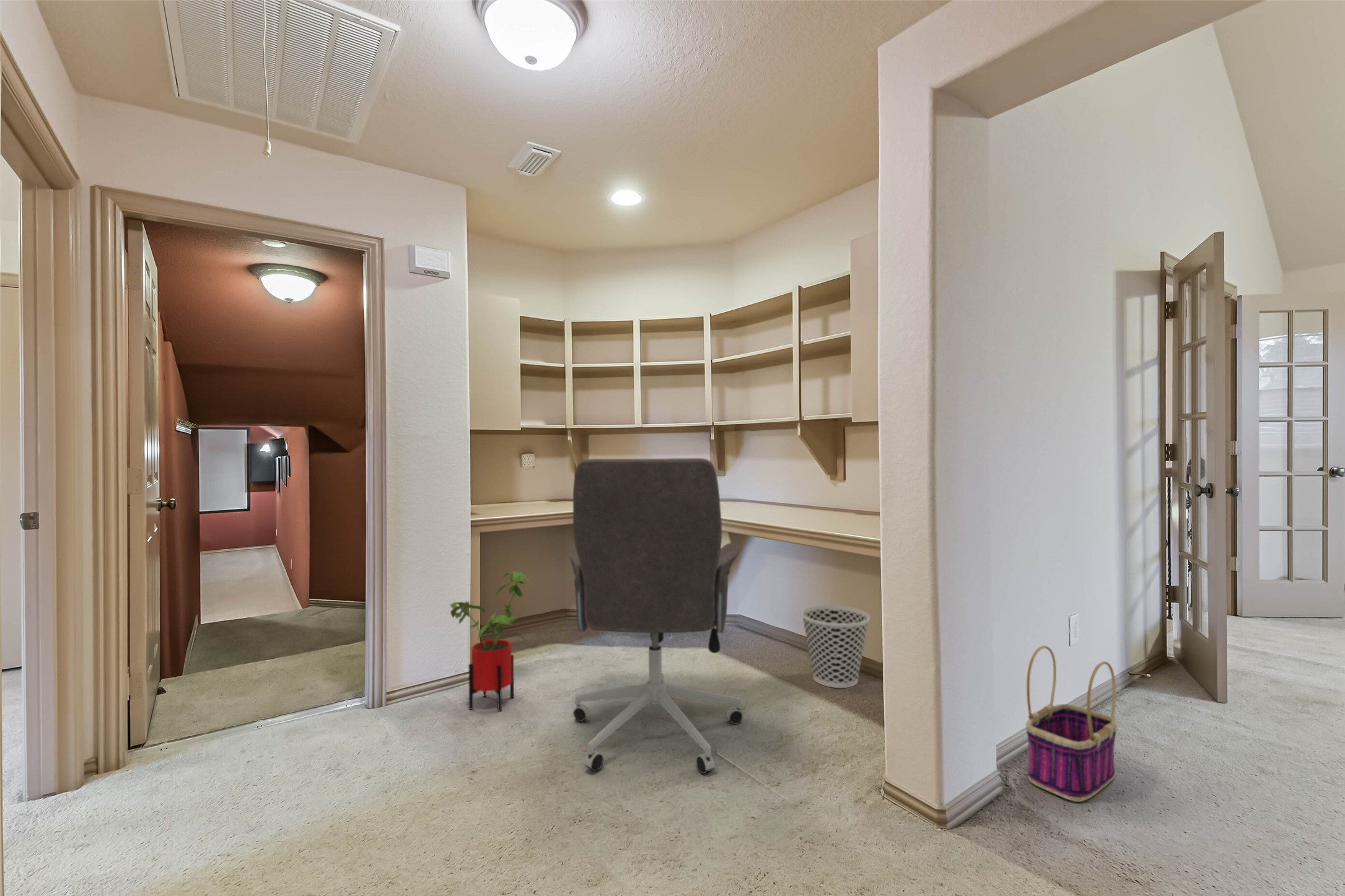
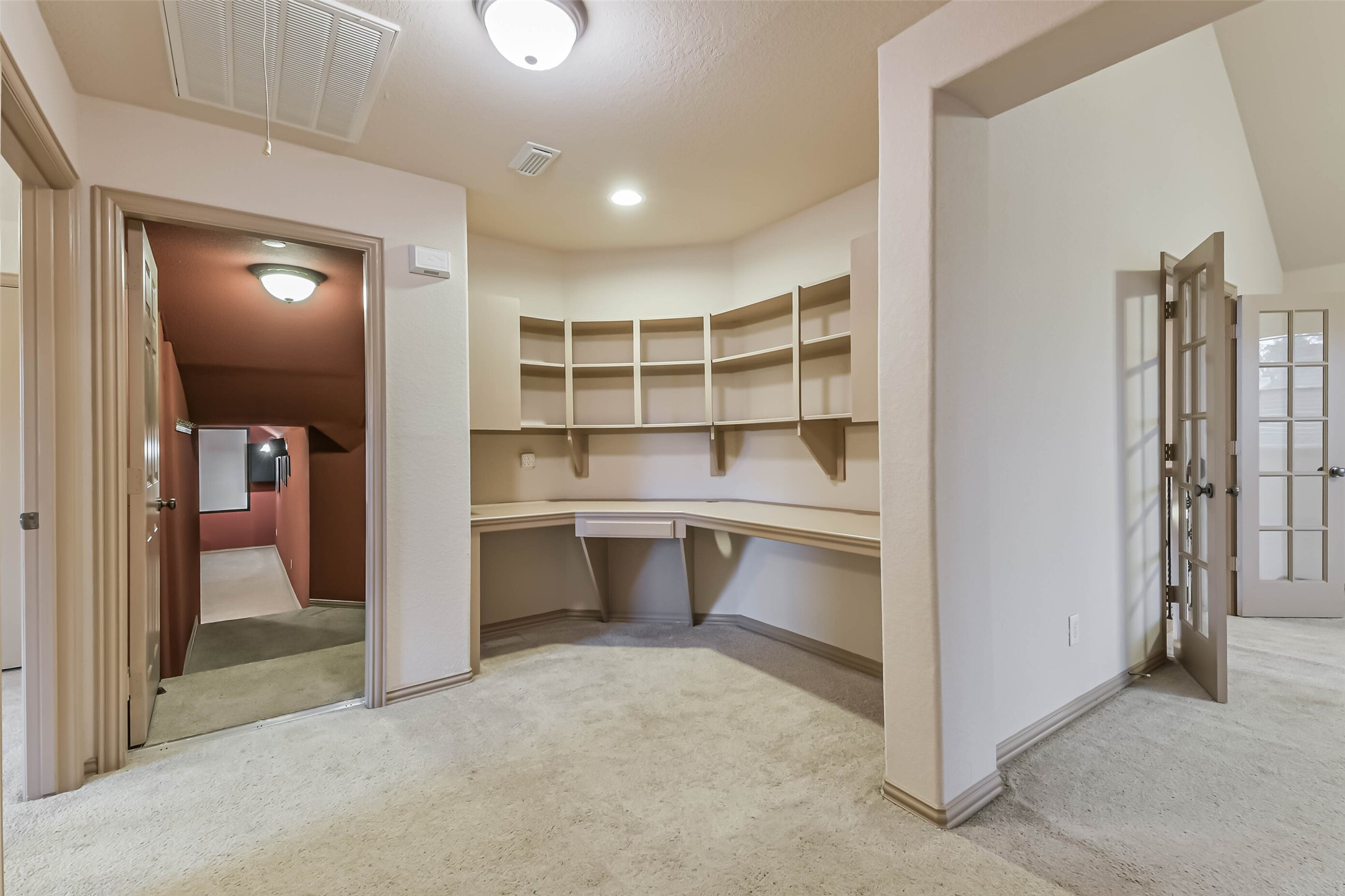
- basket [1025,645,1118,802]
- wastebasket [800,604,870,689]
- house plant [449,570,533,712]
- office chair [568,458,744,775]
